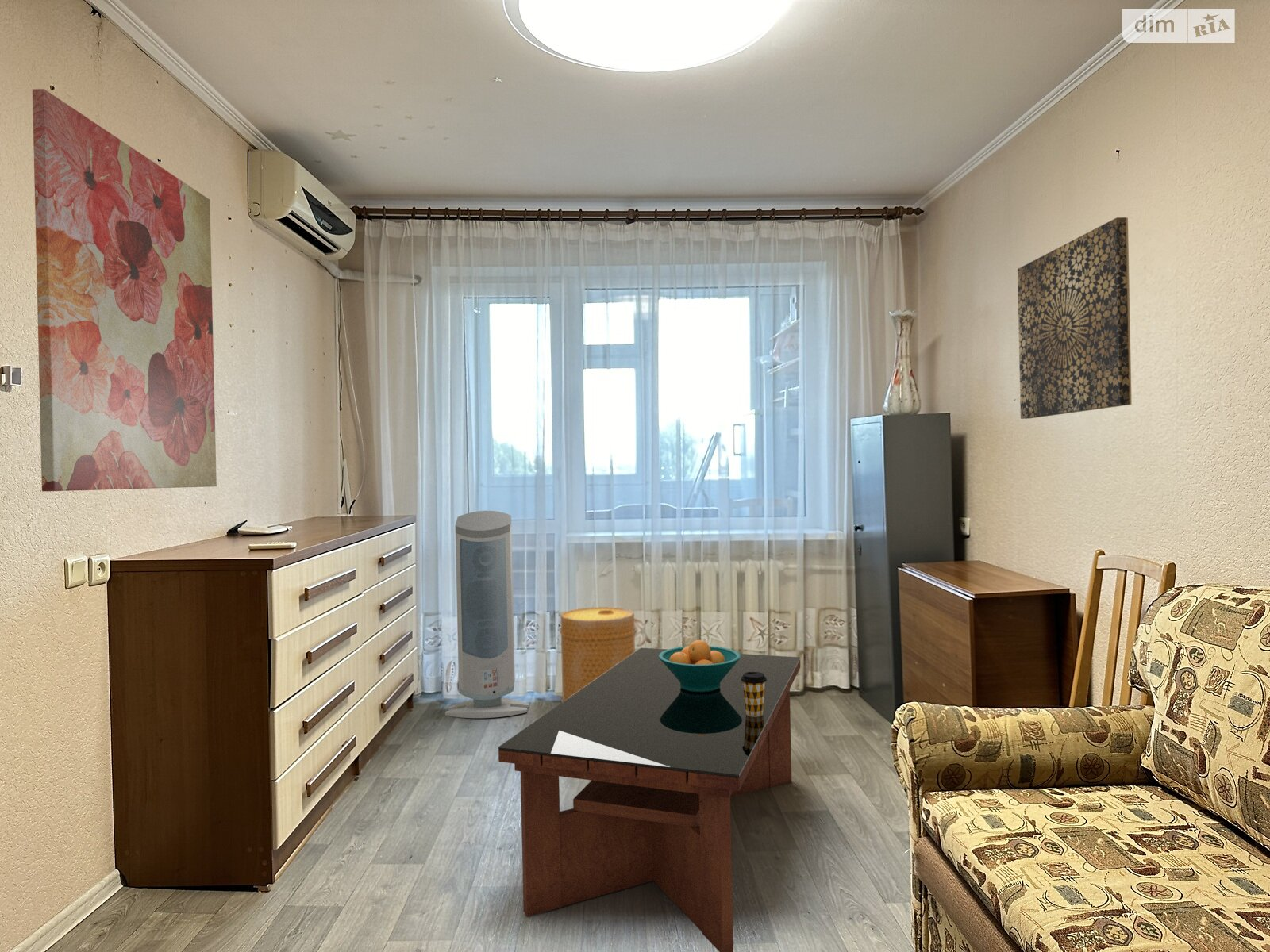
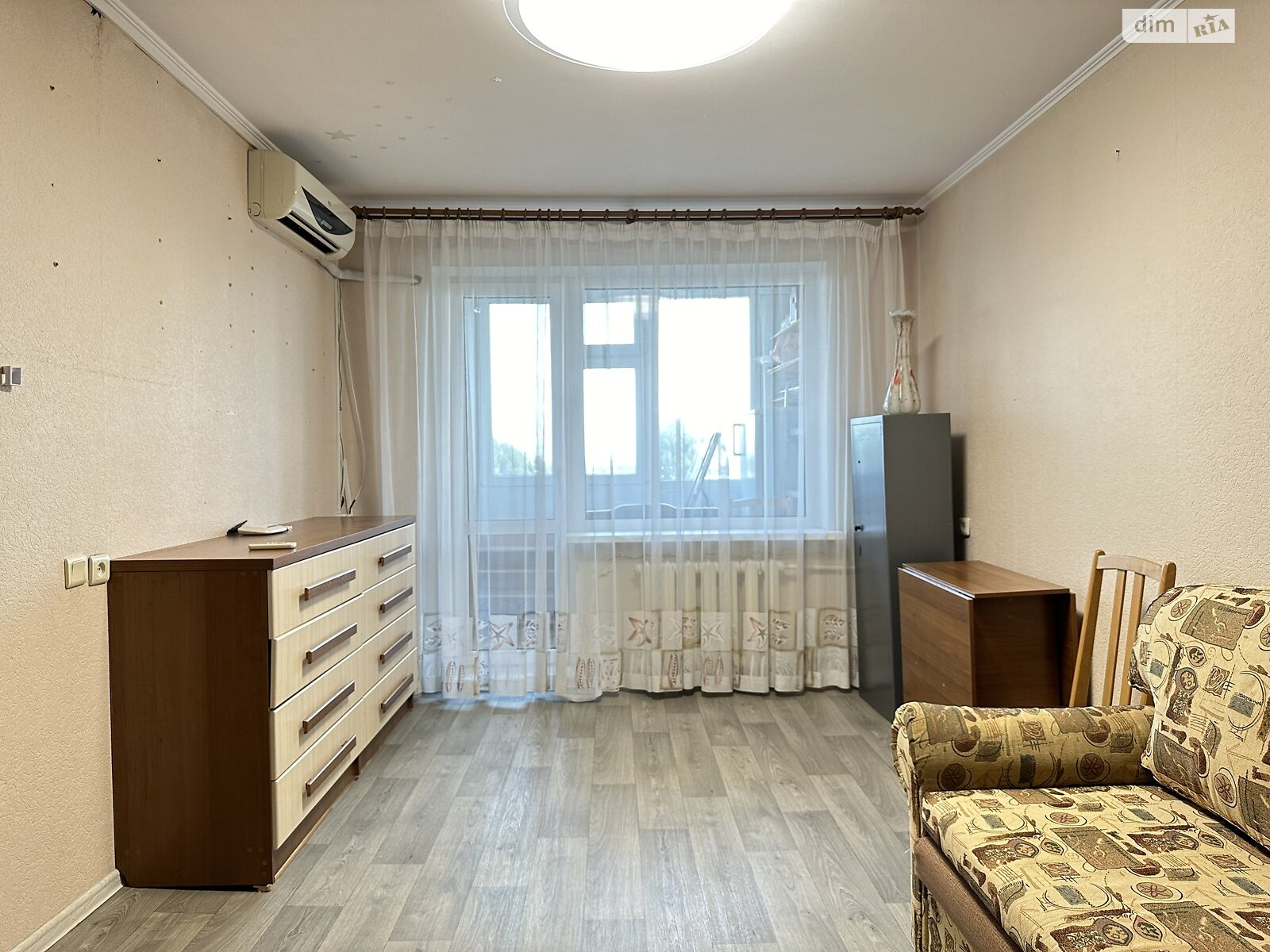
- wall art [32,88,217,493]
- wall art [1017,217,1133,420]
- fruit bowl [659,639,741,693]
- basket [559,606,637,703]
- coffee cup [741,672,767,716]
- coffee table [498,647,801,952]
- air purifier [444,510,529,719]
